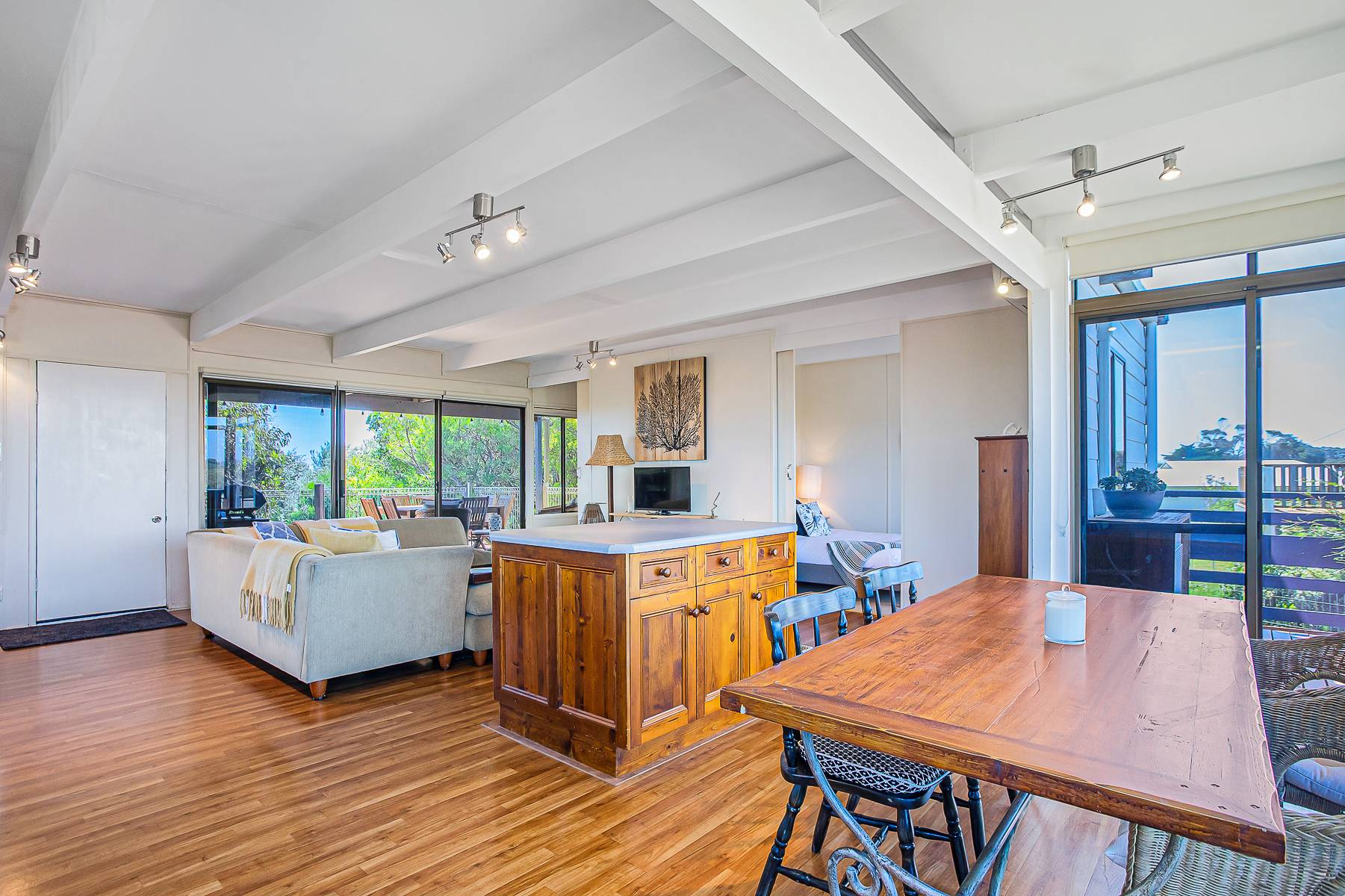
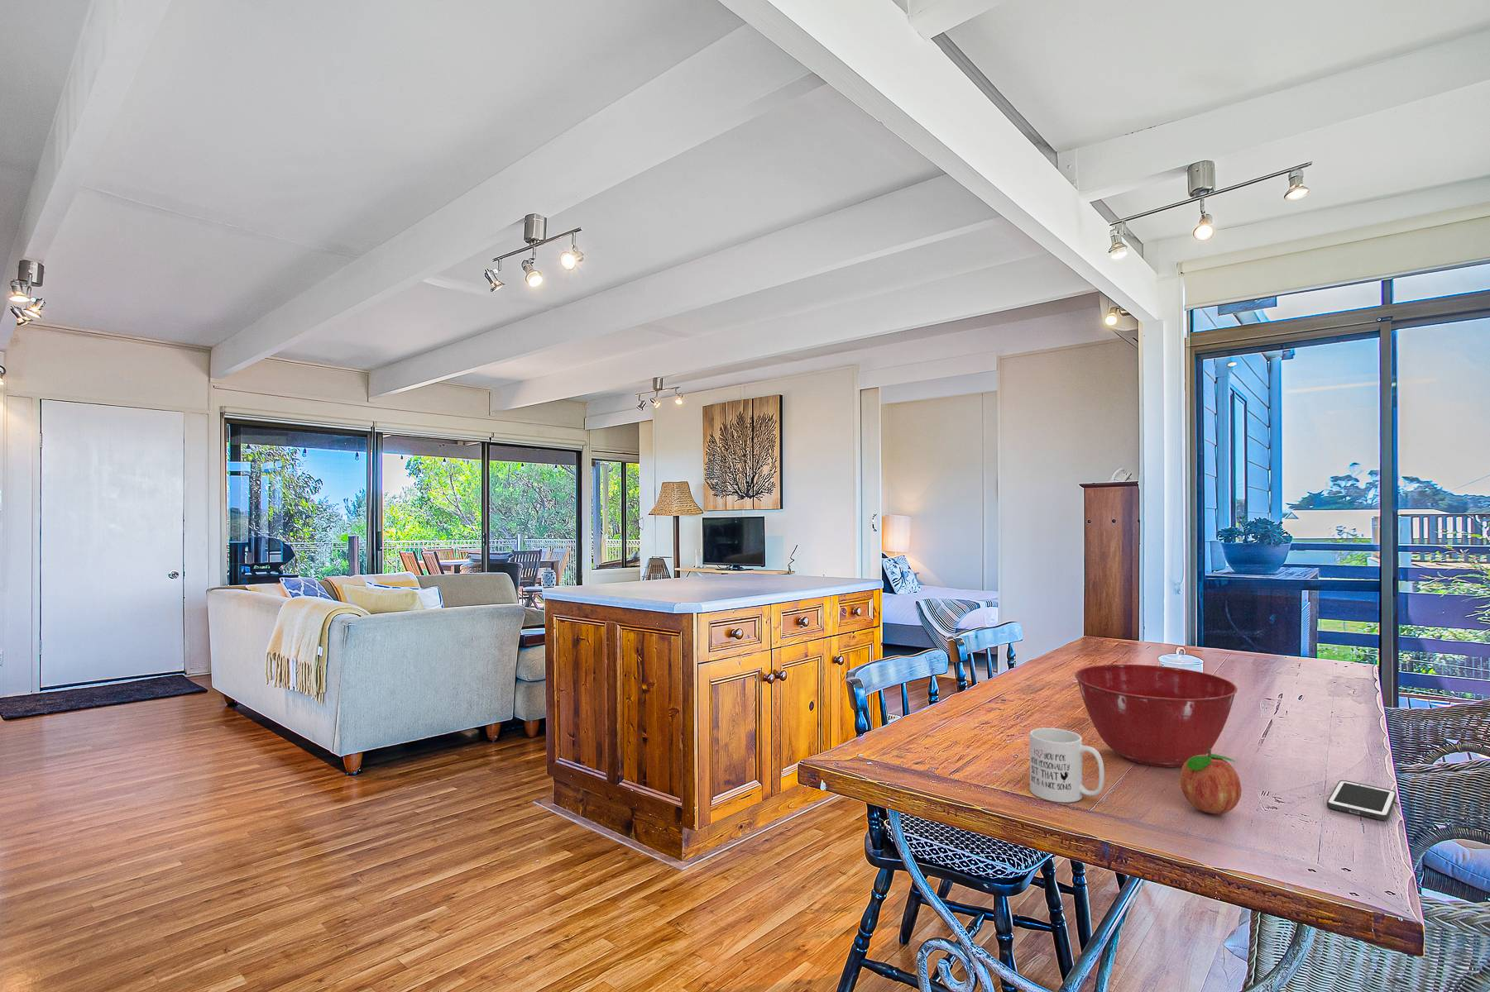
+ mug [1029,727,1106,804]
+ mixing bowl [1075,664,1239,768]
+ fruit [1178,748,1243,815]
+ cell phone [1326,779,1397,822]
